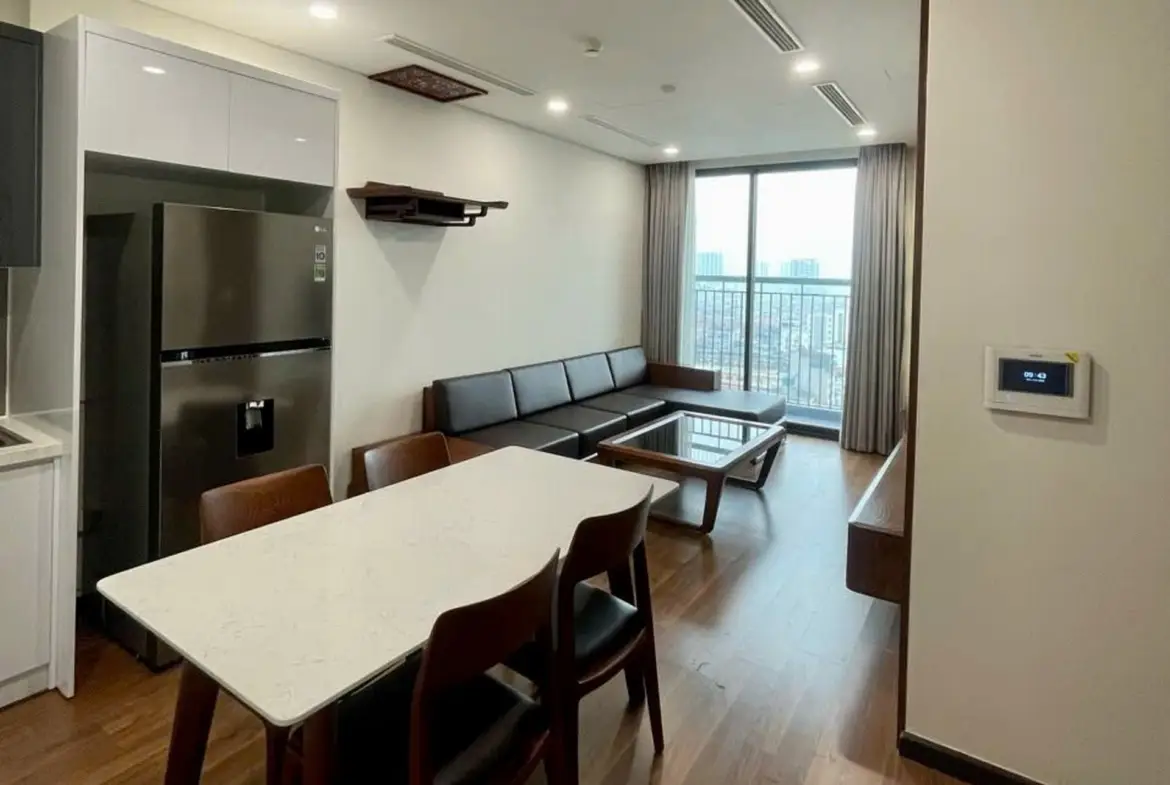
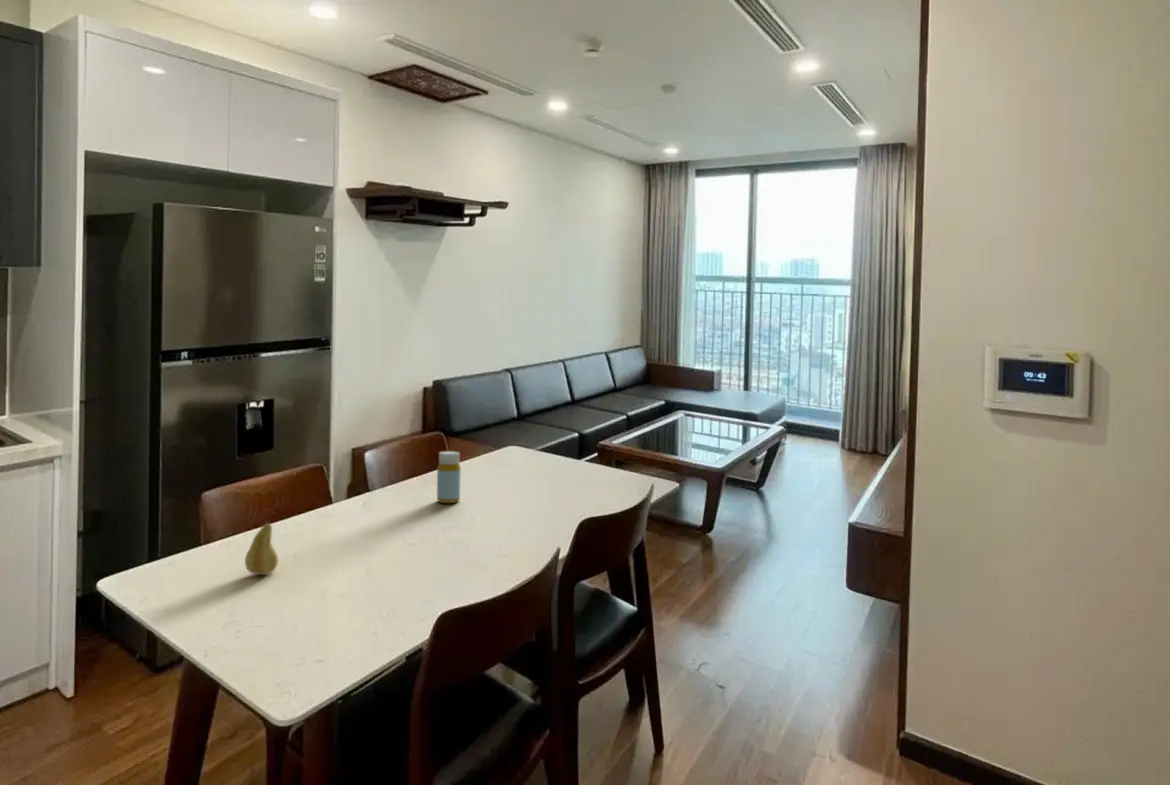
+ bottle [436,450,462,504]
+ fruit [244,521,279,576]
